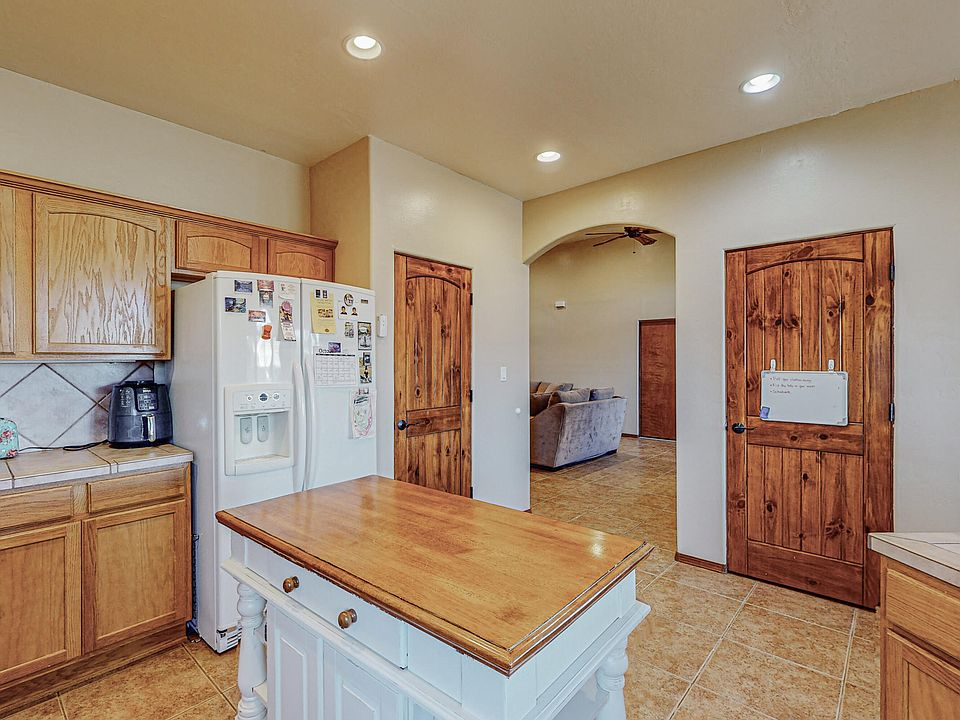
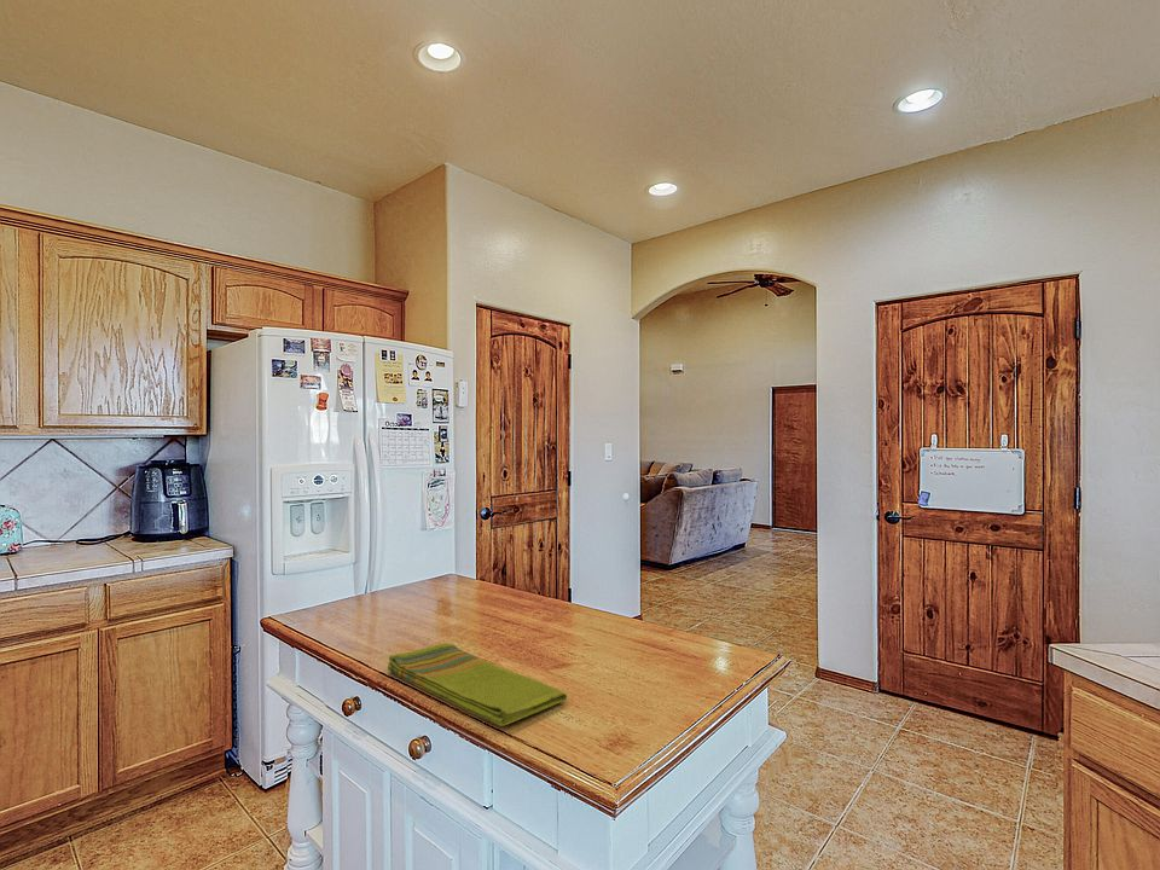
+ dish towel [387,642,568,727]
